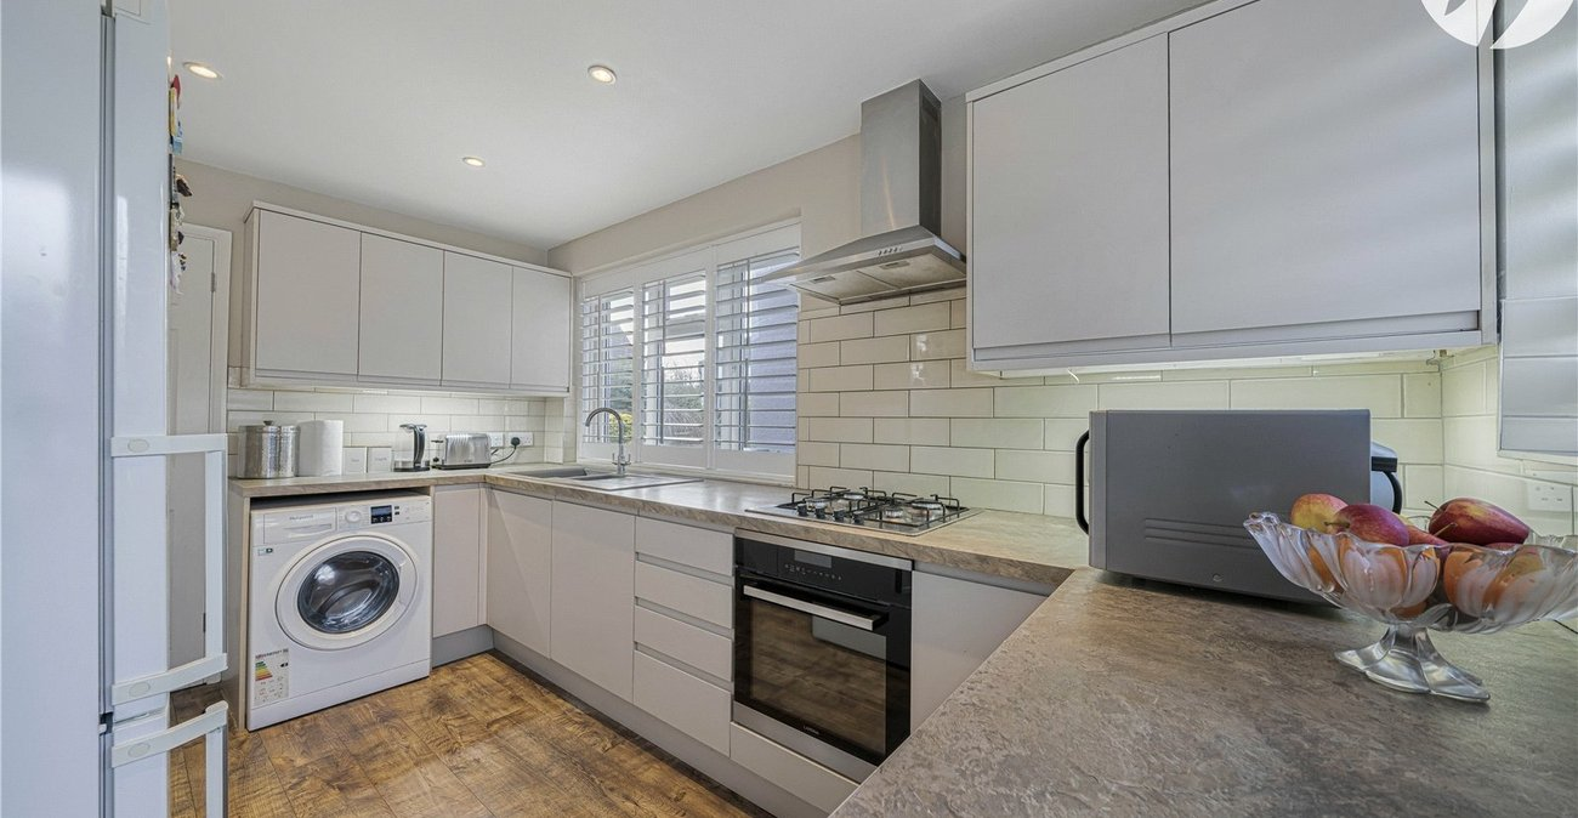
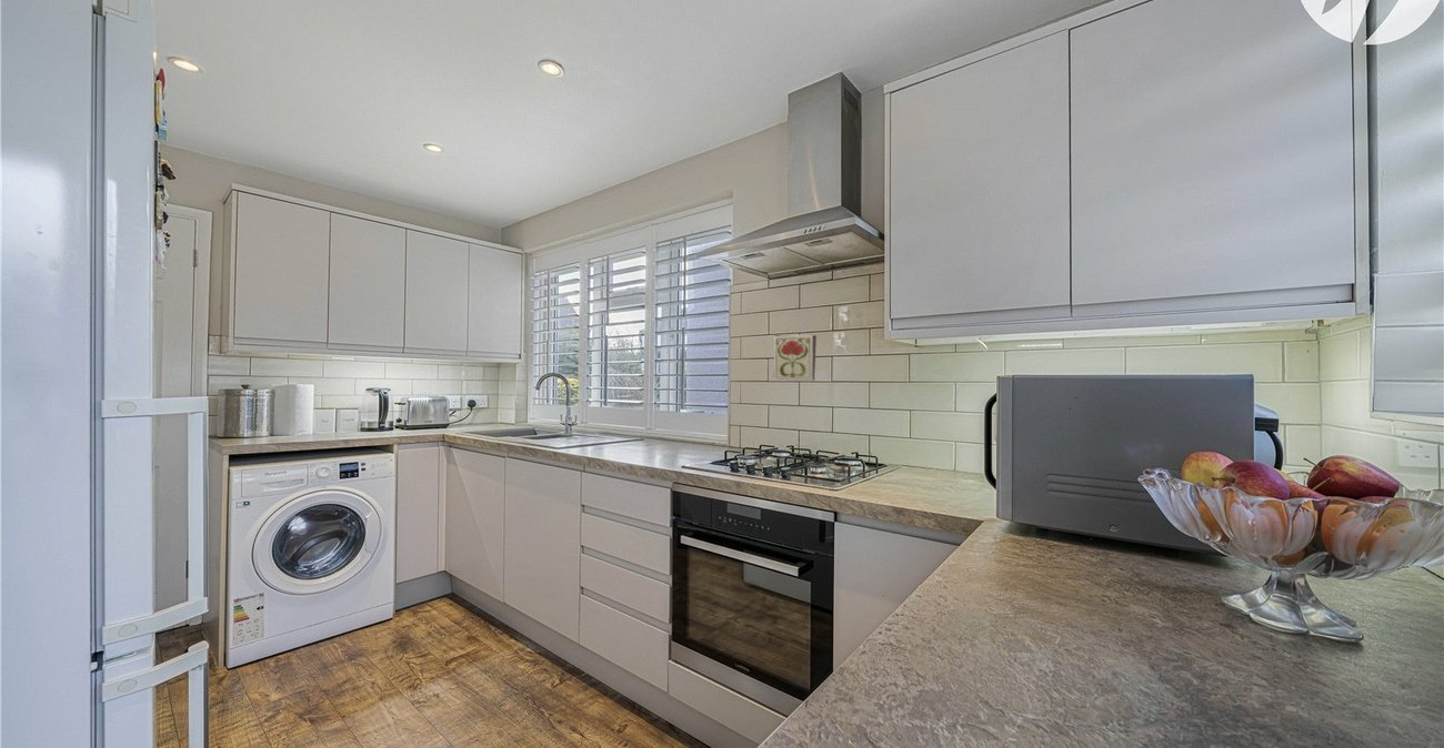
+ decorative tile [773,334,818,382]
